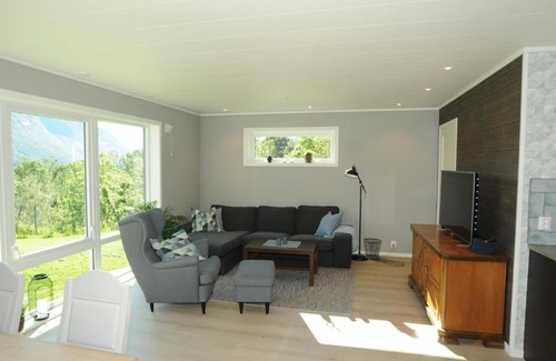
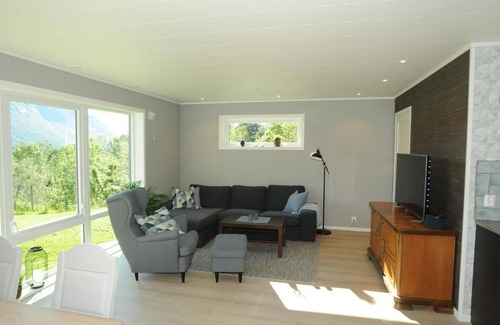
- wastebasket [363,237,383,260]
